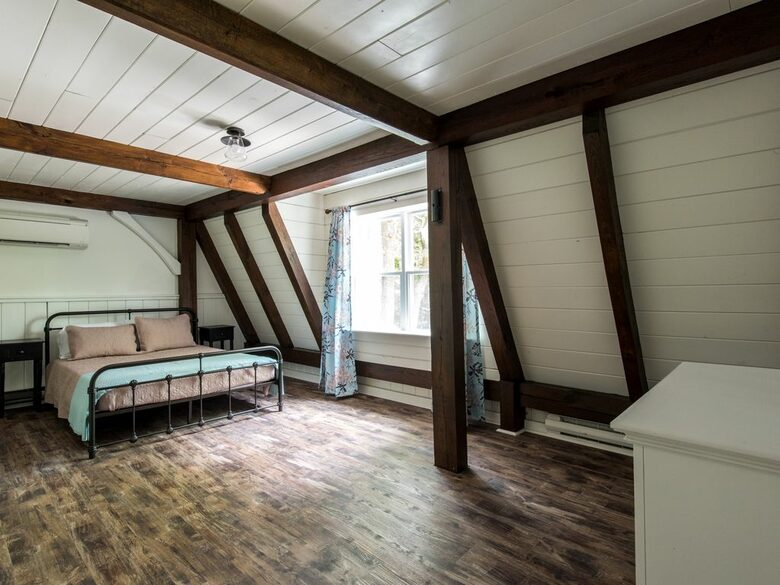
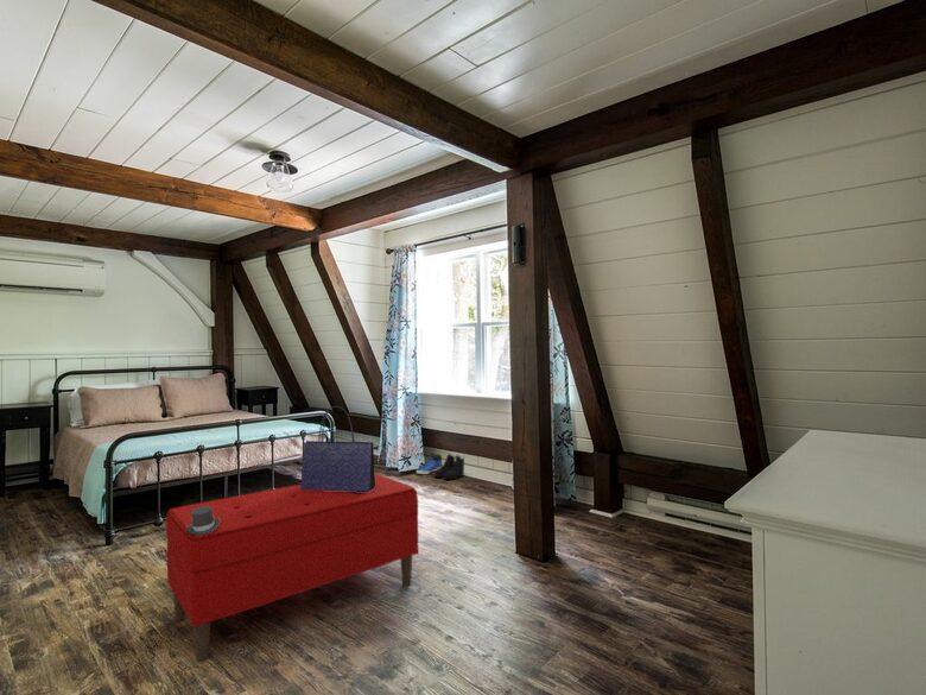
+ tote bag [299,405,380,492]
+ top hat [186,506,220,535]
+ boots [433,453,465,480]
+ sneaker [416,453,443,475]
+ bench [165,473,419,663]
